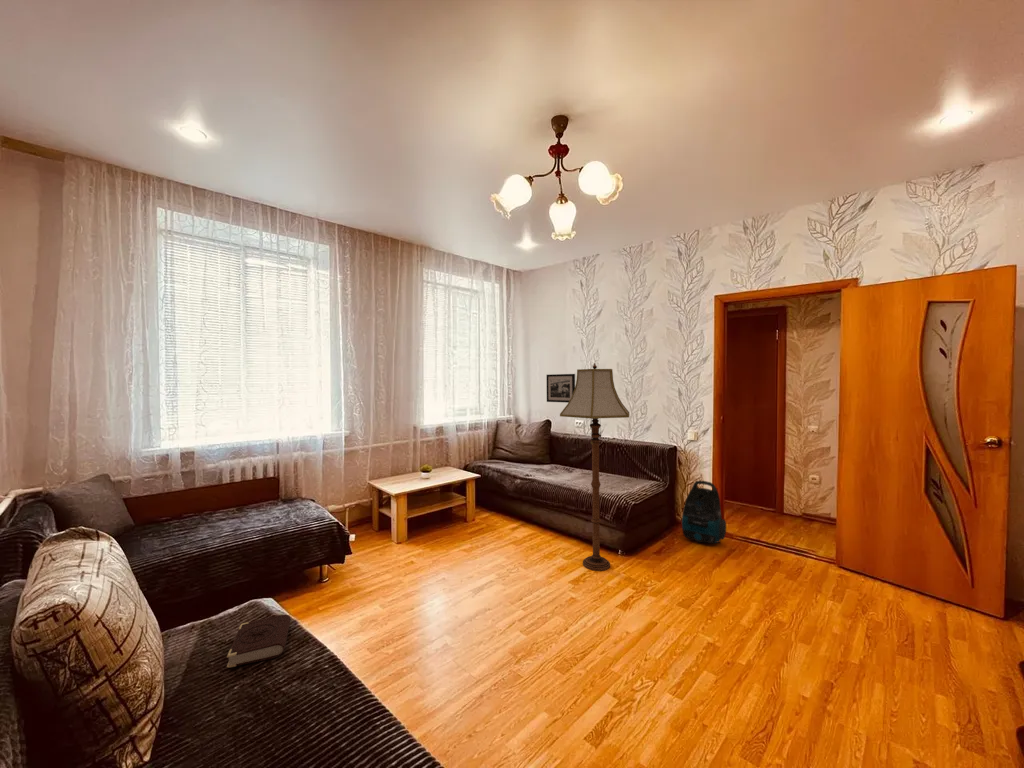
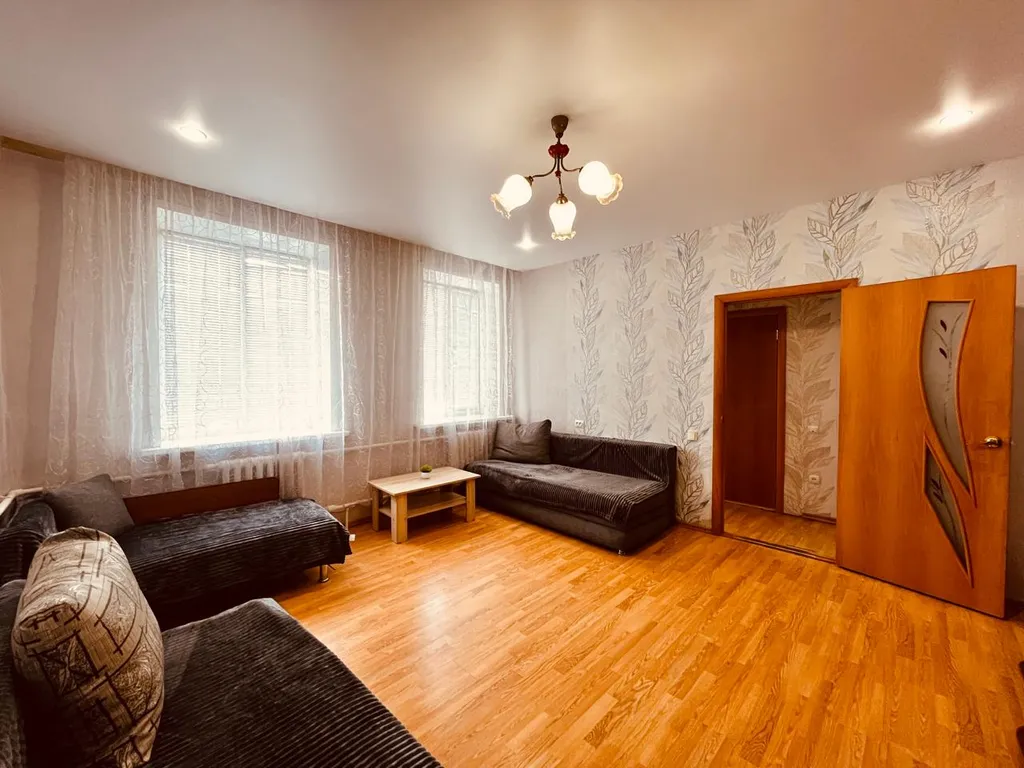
- picture frame [546,373,576,404]
- vacuum cleaner [681,480,727,544]
- floor lamp [559,362,630,572]
- book [226,614,292,669]
